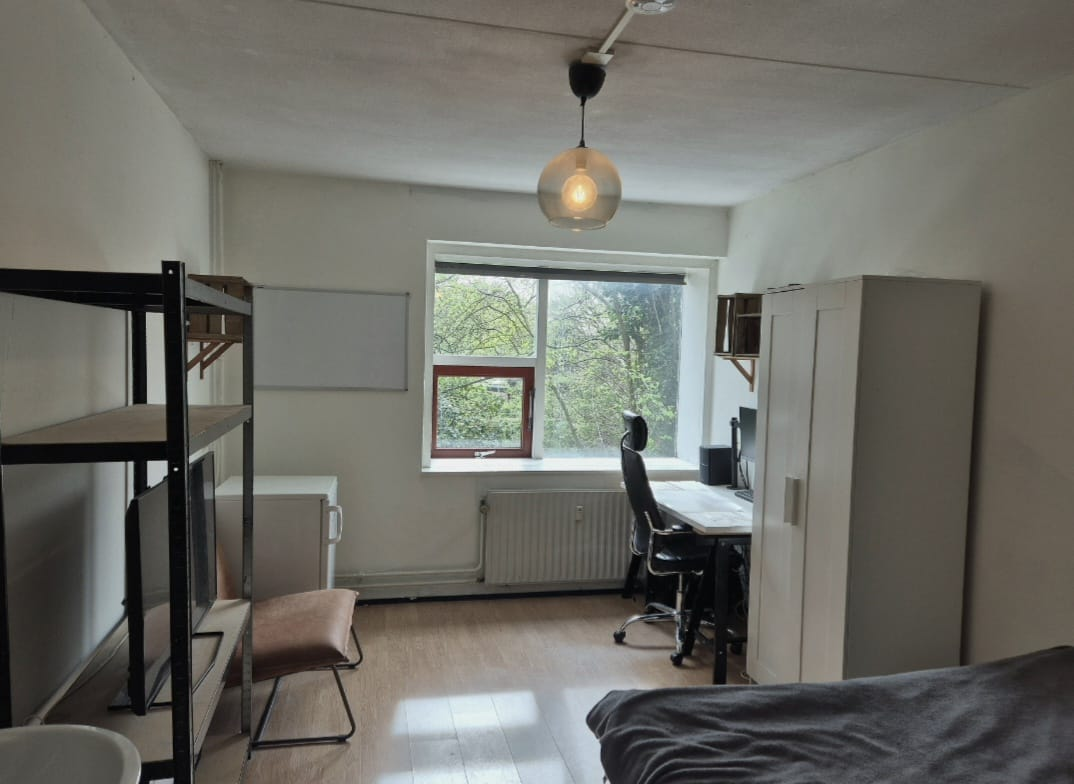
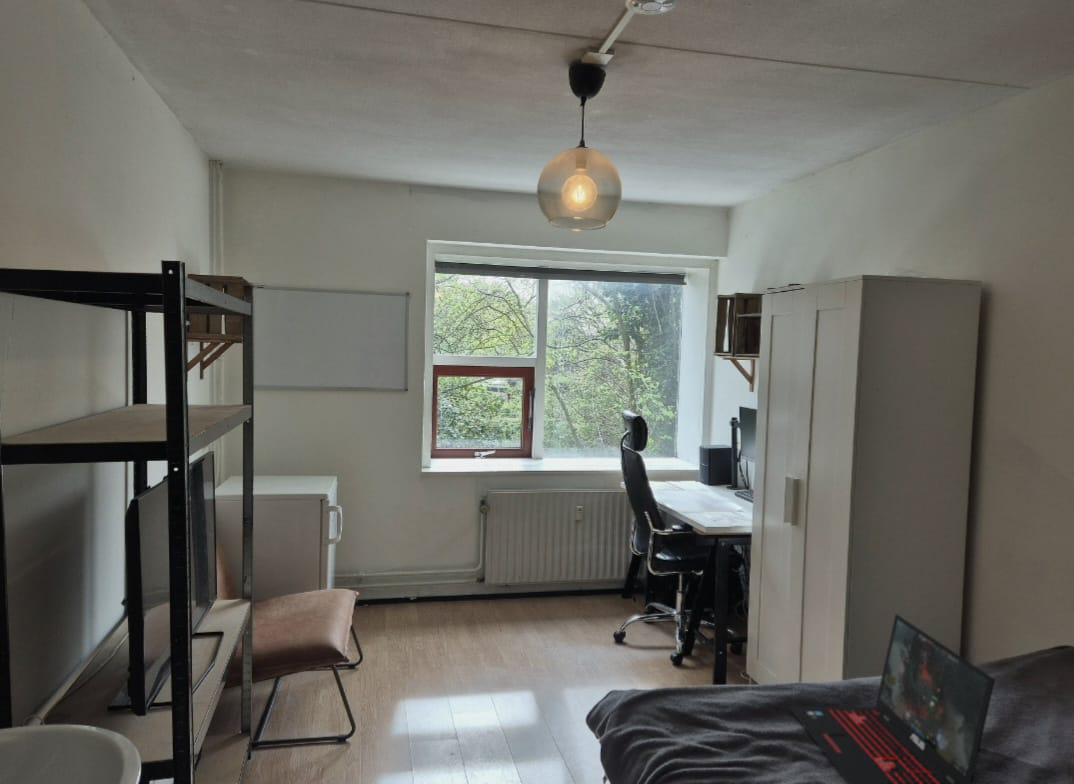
+ laptop [788,613,996,784]
